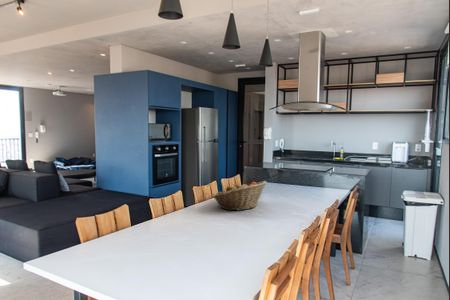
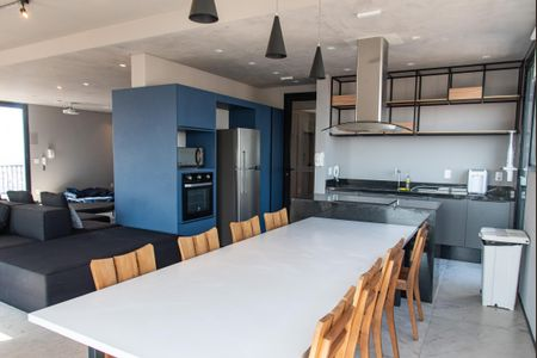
- fruit basket [212,180,268,211]
